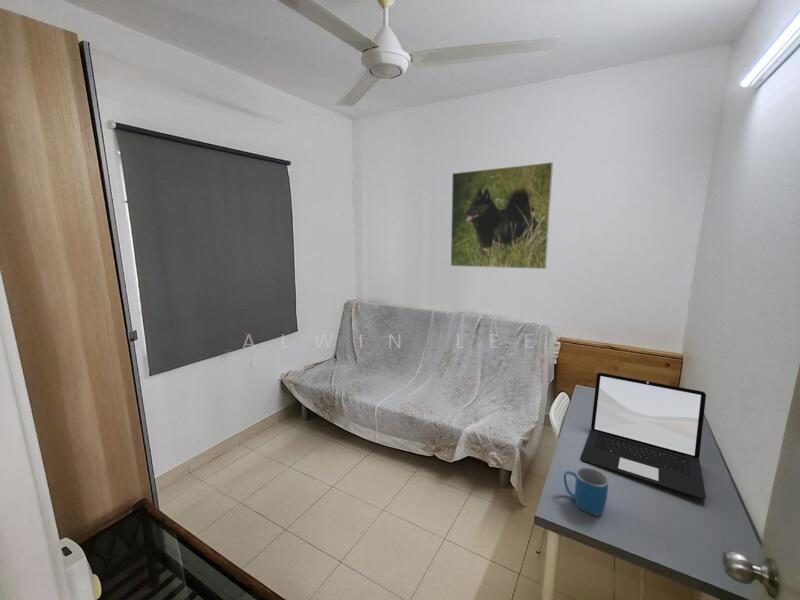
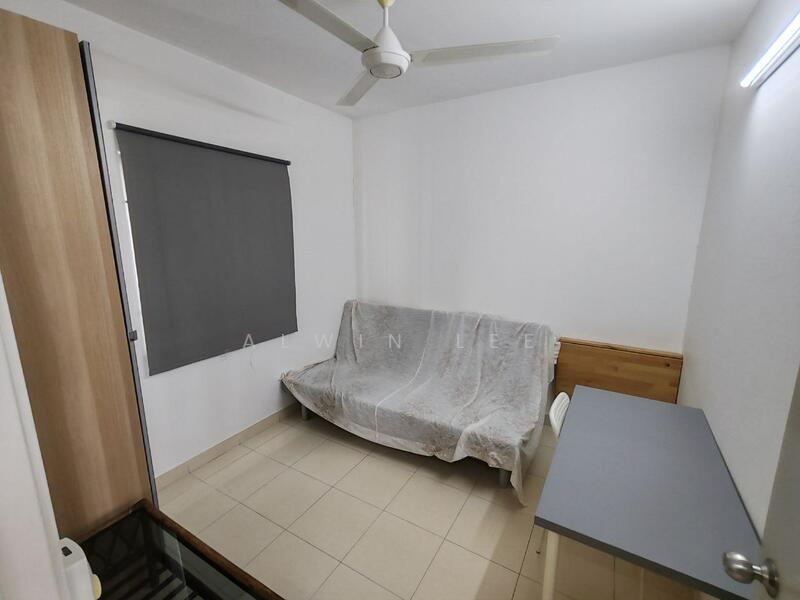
- mug [563,466,609,516]
- laptop [580,372,707,500]
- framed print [450,161,554,270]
